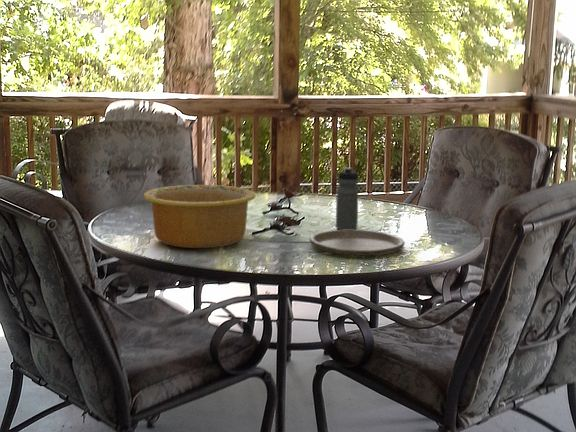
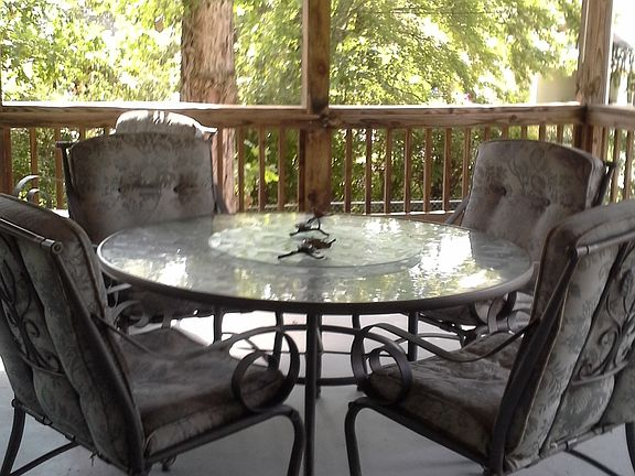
- water bottle [335,166,360,230]
- bowl [143,184,257,249]
- plate [308,229,406,257]
